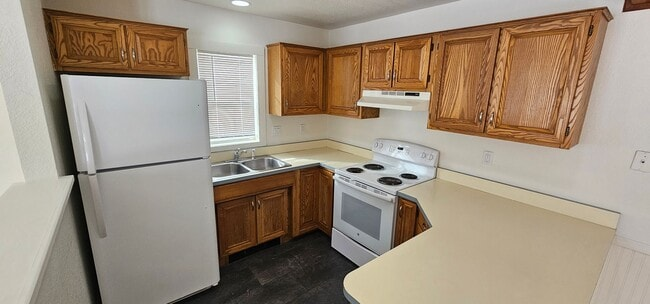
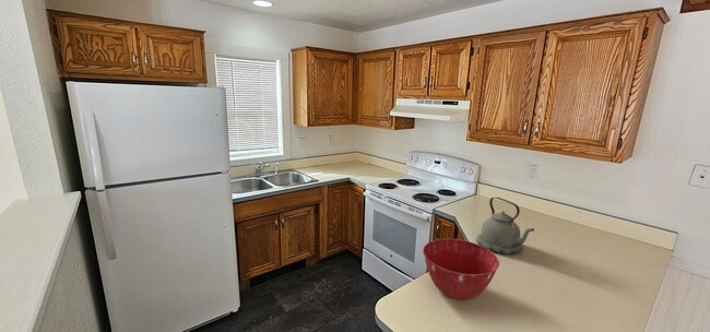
+ mixing bowl [422,238,500,300]
+ kettle [476,197,535,256]
